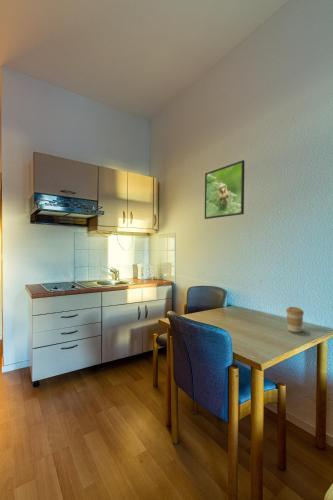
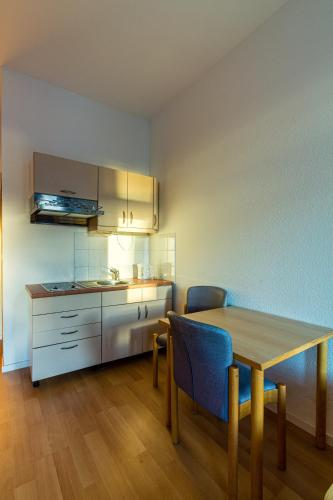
- coffee cup [285,306,305,333]
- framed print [204,159,246,220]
